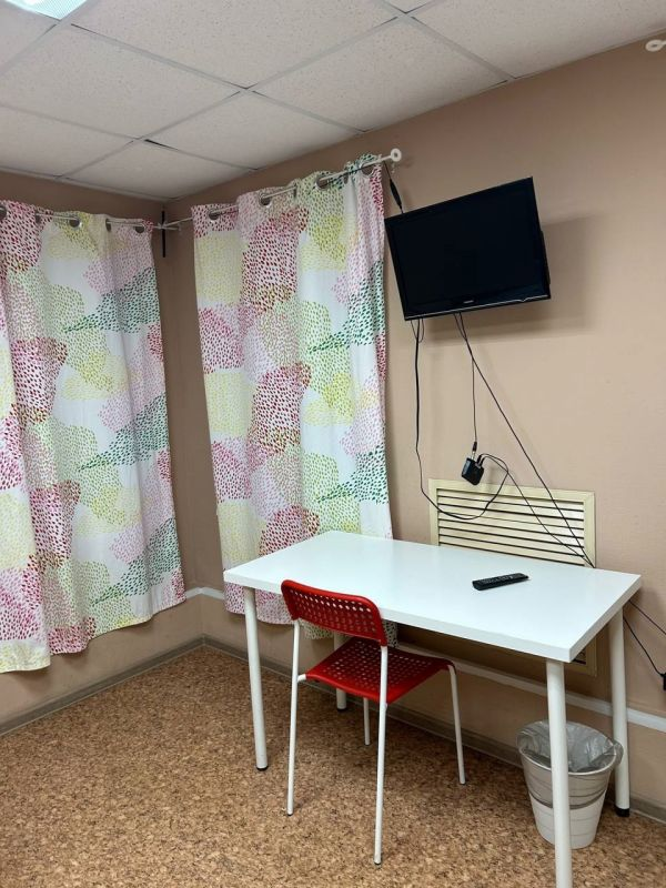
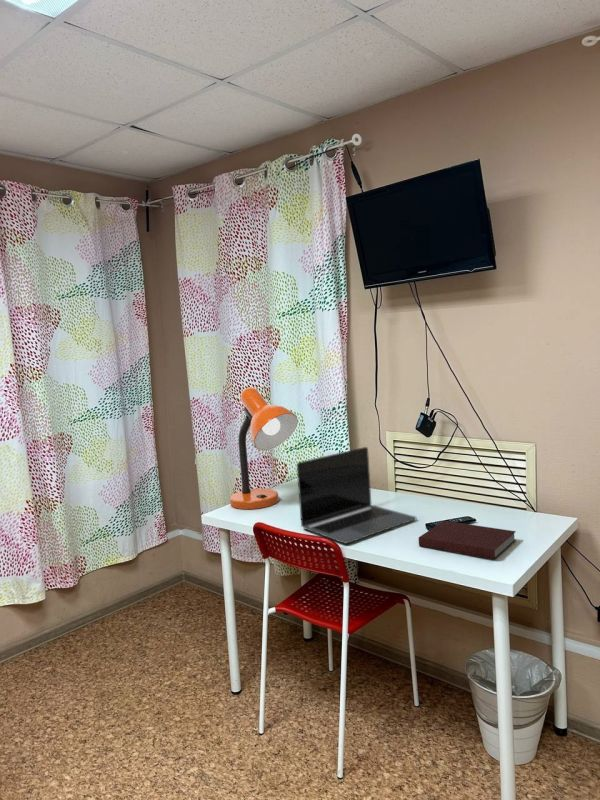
+ laptop [296,446,417,544]
+ notebook [418,520,517,561]
+ desk lamp [229,386,299,510]
